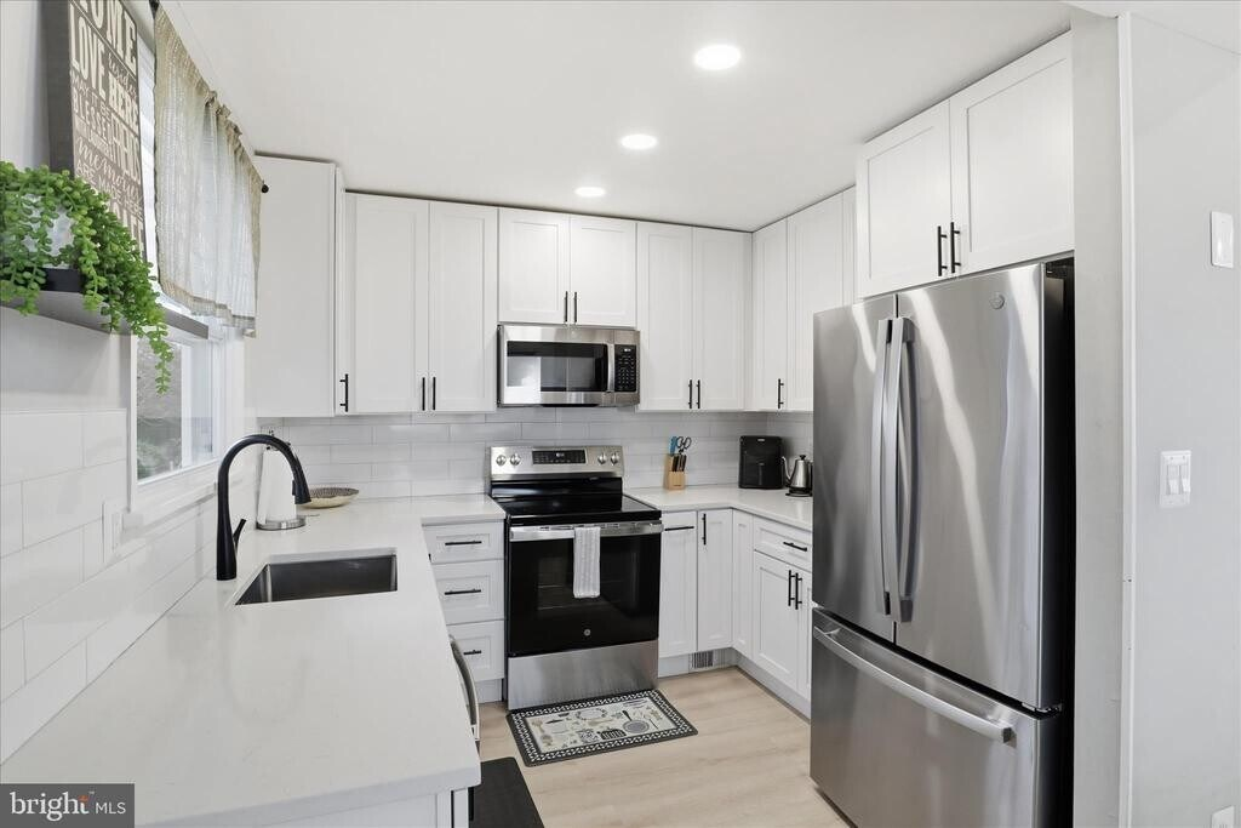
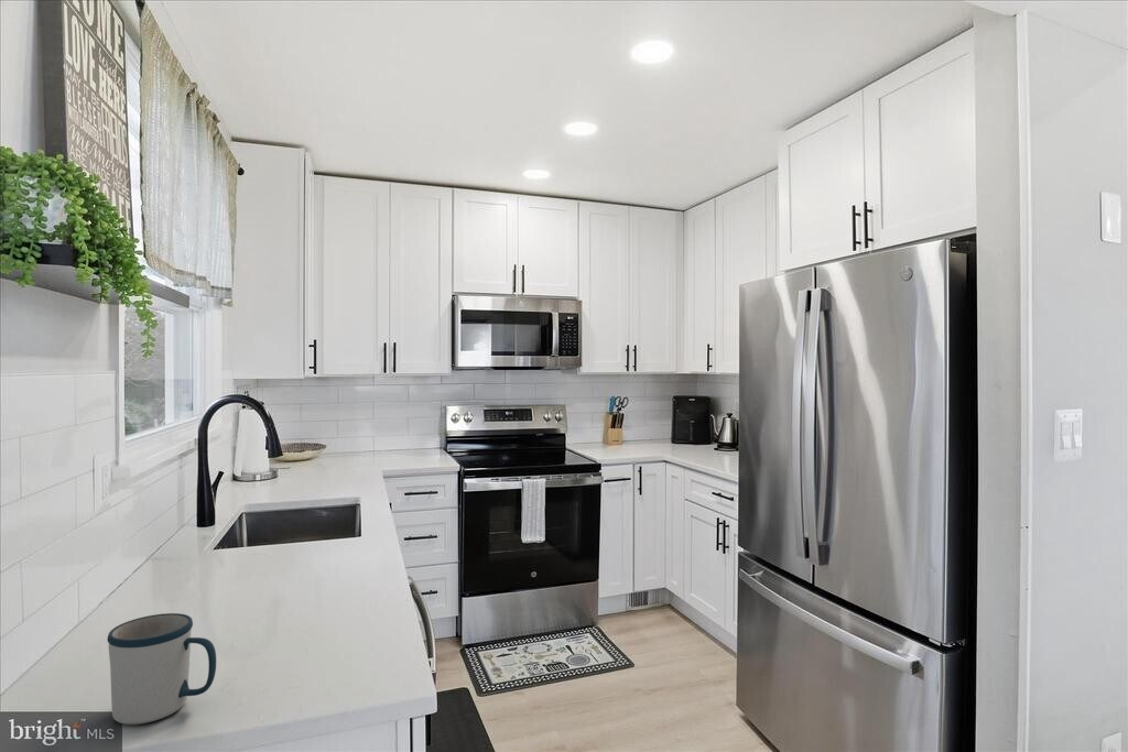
+ mug [106,612,217,726]
